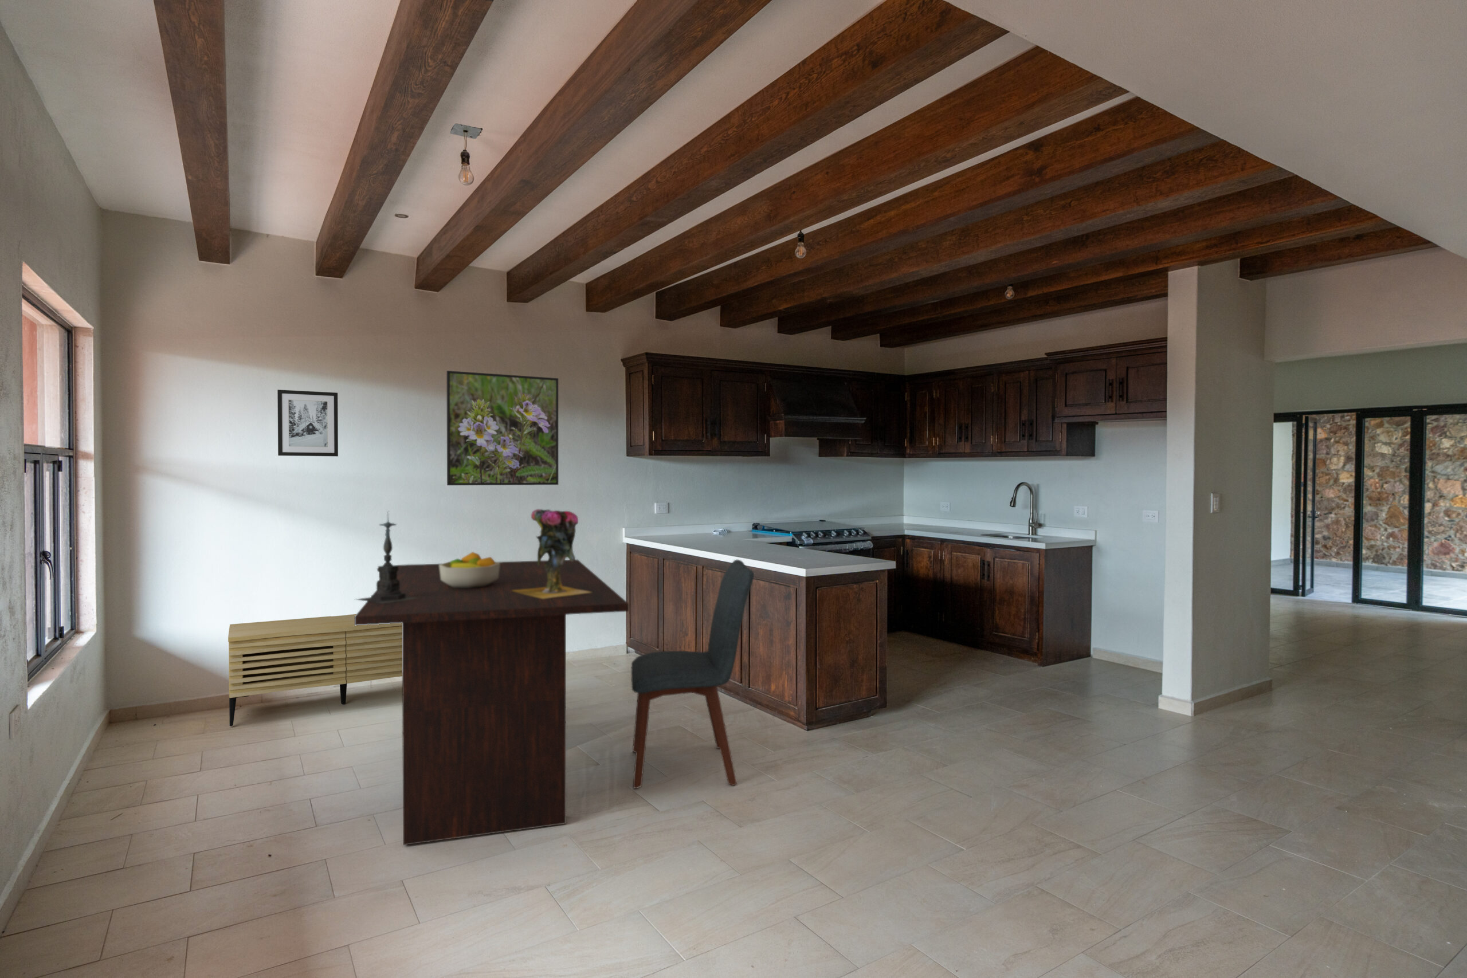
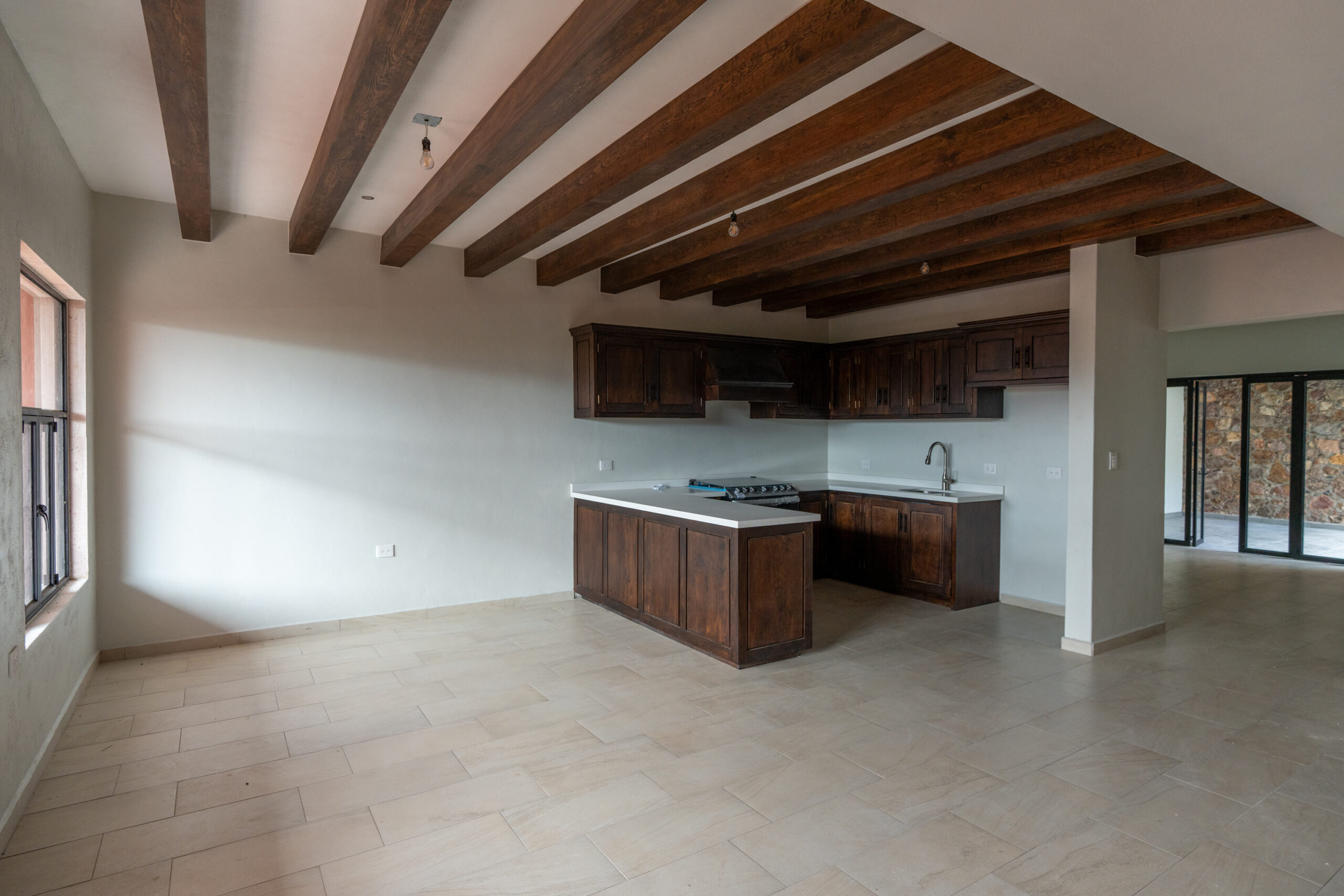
- vase [512,509,592,599]
- chair [630,559,754,789]
- sideboard [227,613,403,727]
- fruit bowl [439,551,500,588]
- dining table [355,559,629,846]
- candle holder [354,511,418,604]
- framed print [445,370,559,486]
- wall art [277,389,338,456]
